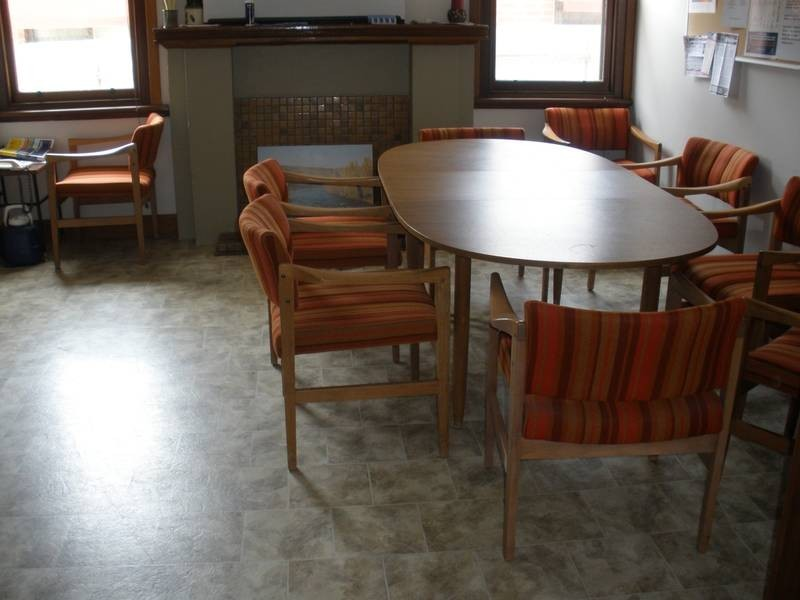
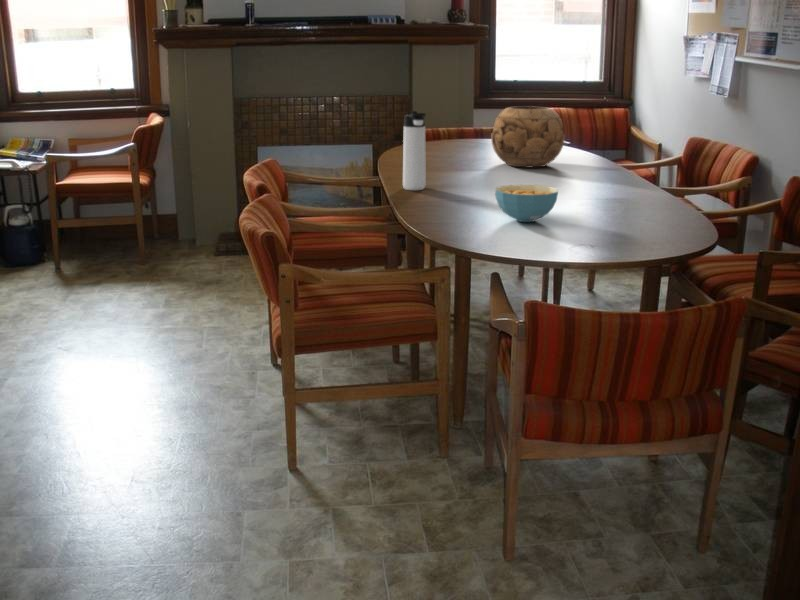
+ cereal bowl [494,184,559,223]
+ thermos bottle [402,110,427,191]
+ decorative bowl [490,105,566,169]
